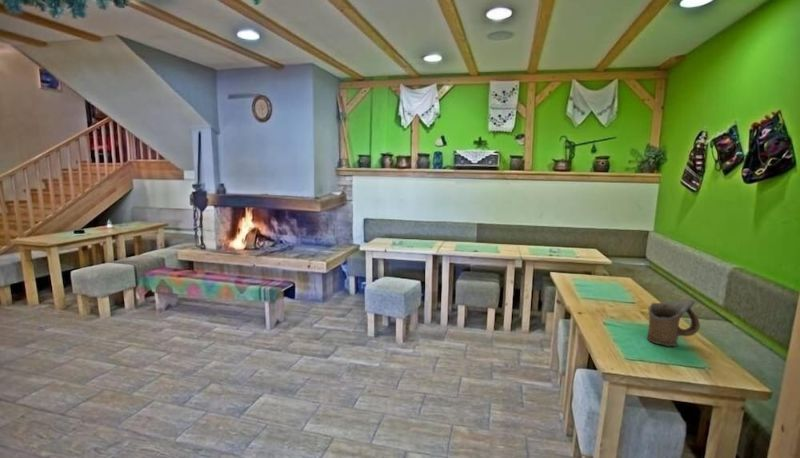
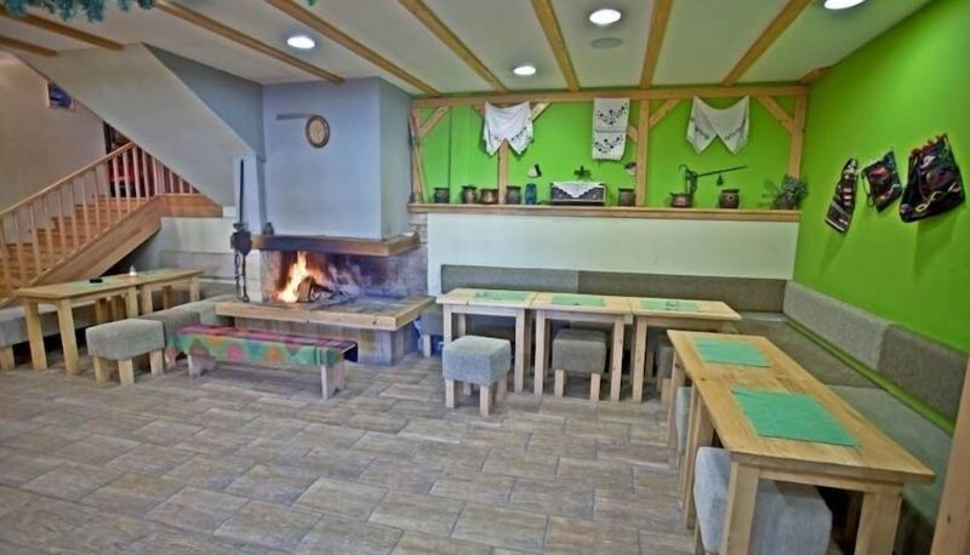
- ceramic pitcher [646,299,701,348]
